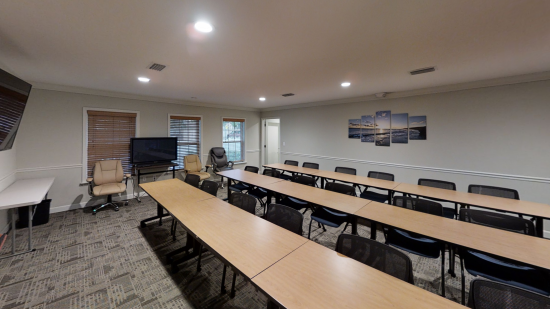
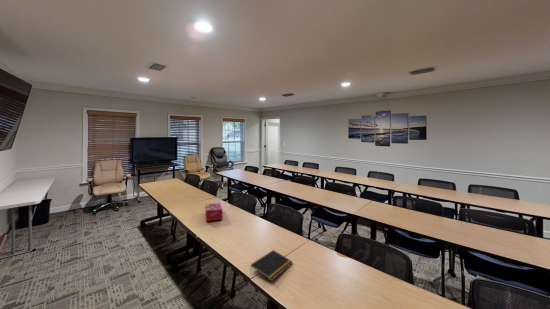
+ notepad [249,249,294,282]
+ tissue box [205,202,223,222]
